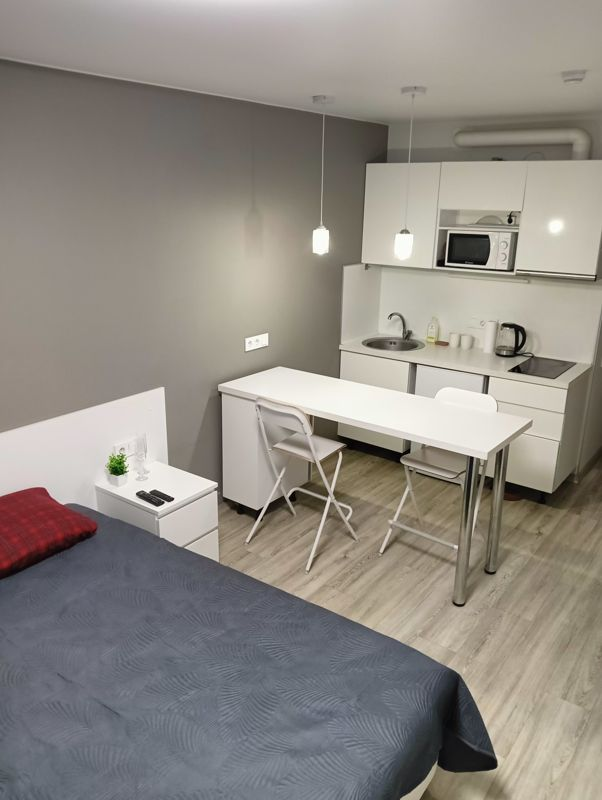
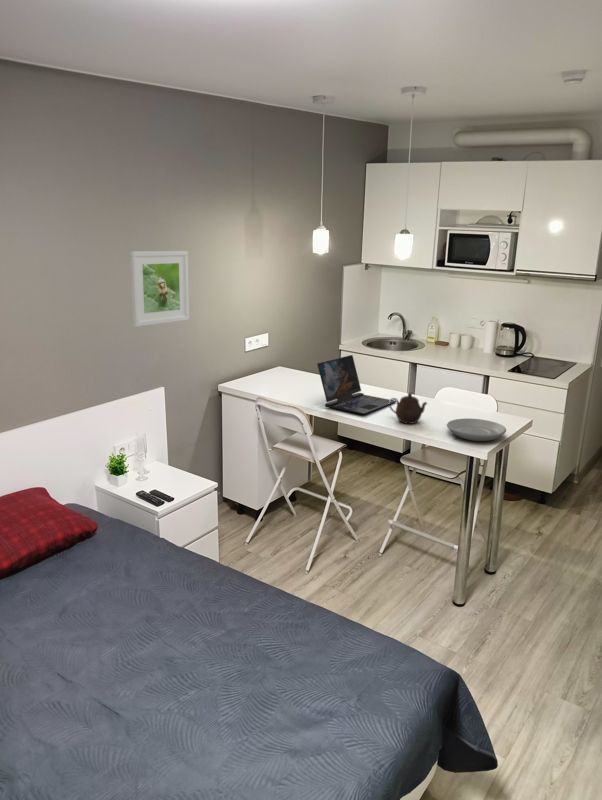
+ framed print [129,250,190,328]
+ plate [446,418,507,442]
+ laptop [316,354,397,415]
+ teapot [388,392,428,425]
